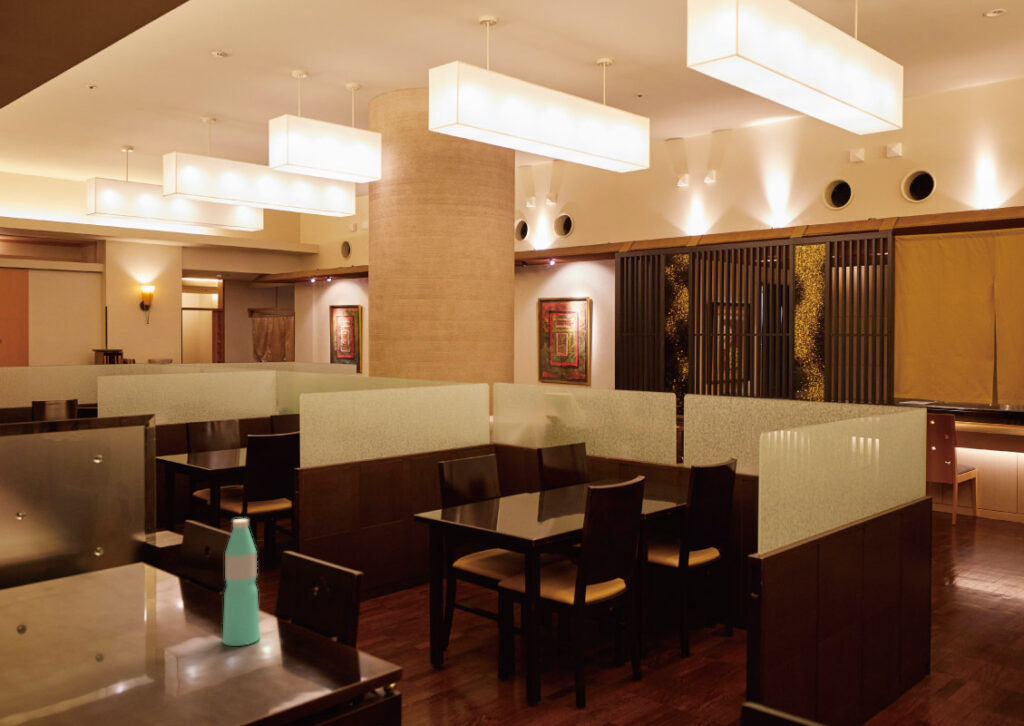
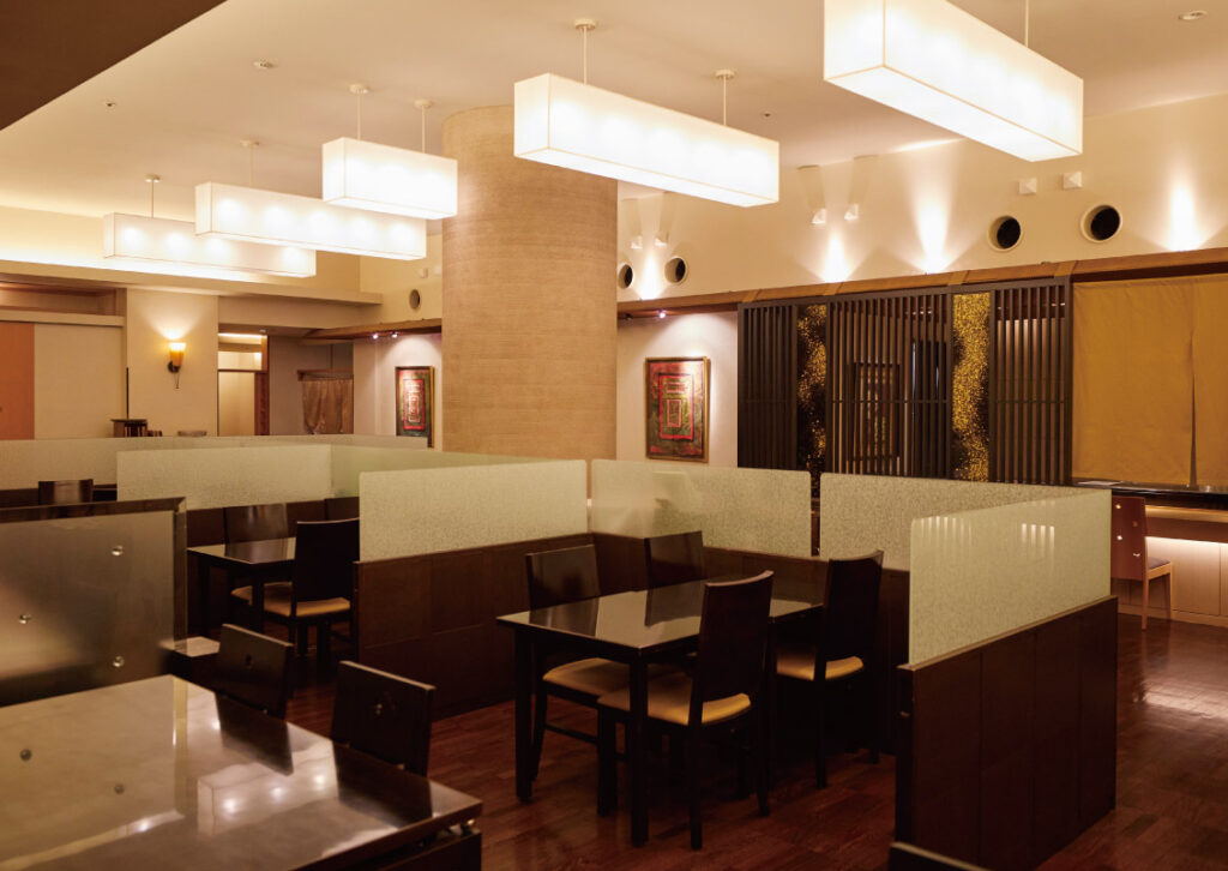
- water bottle [222,518,261,647]
